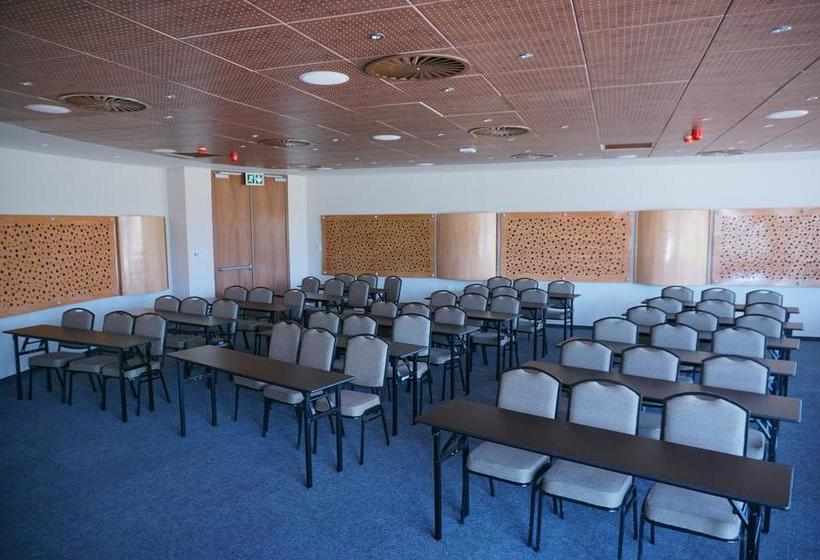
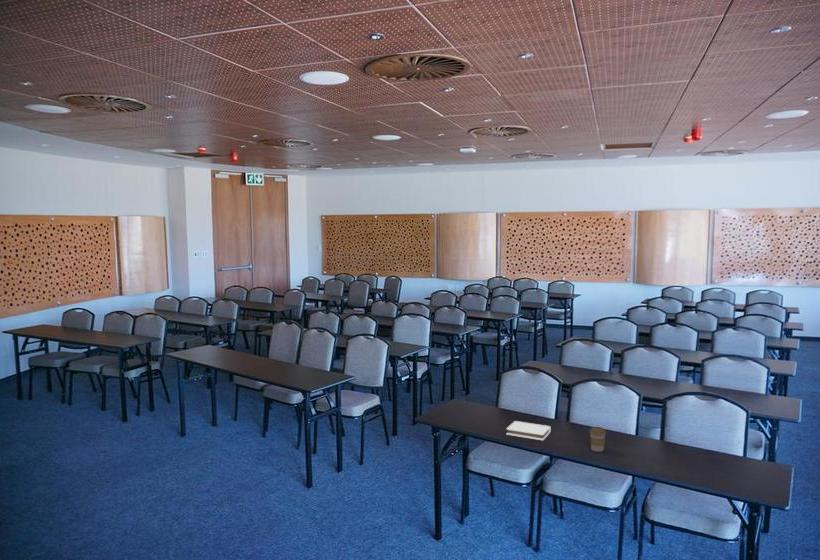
+ book [505,420,551,441]
+ coffee cup [589,426,607,453]
